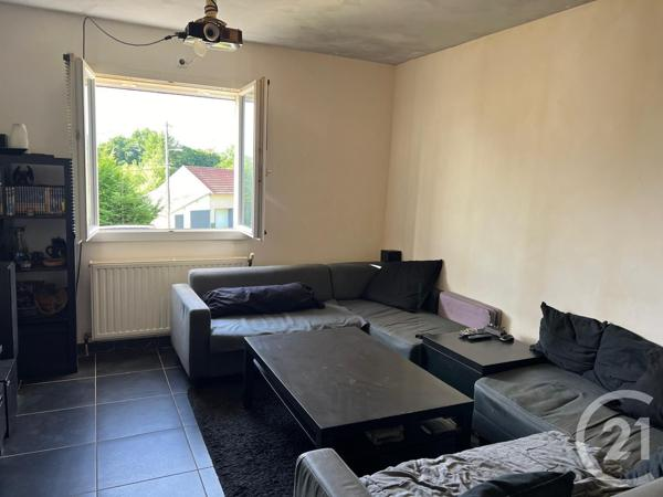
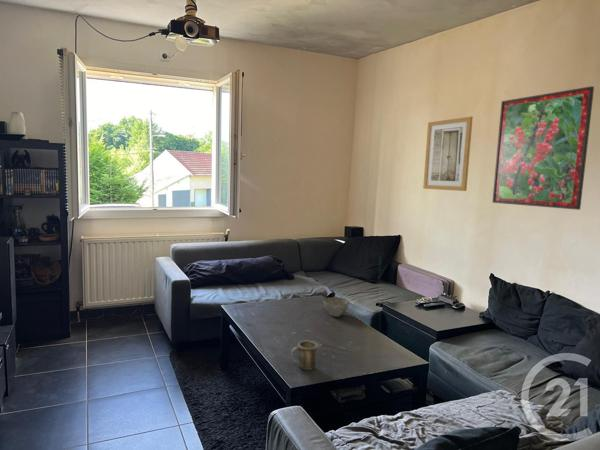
+ mug [290,340,318,371]
+ wall art [422,116,474,192]
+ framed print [491,85,595,211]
+ bowl [322,296,350,318]
